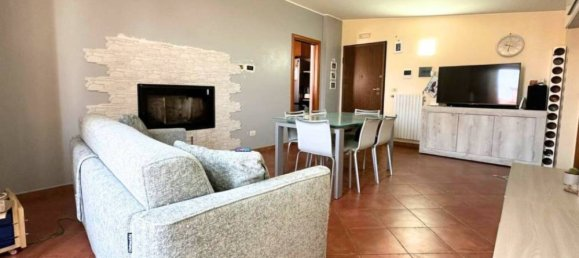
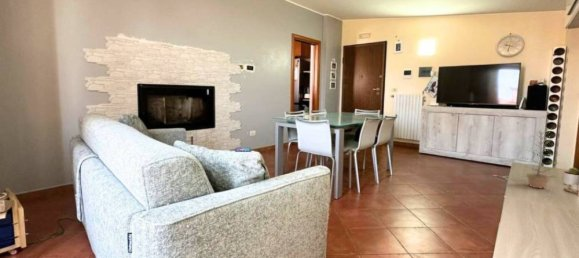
+ plant [522,126,565,189]
